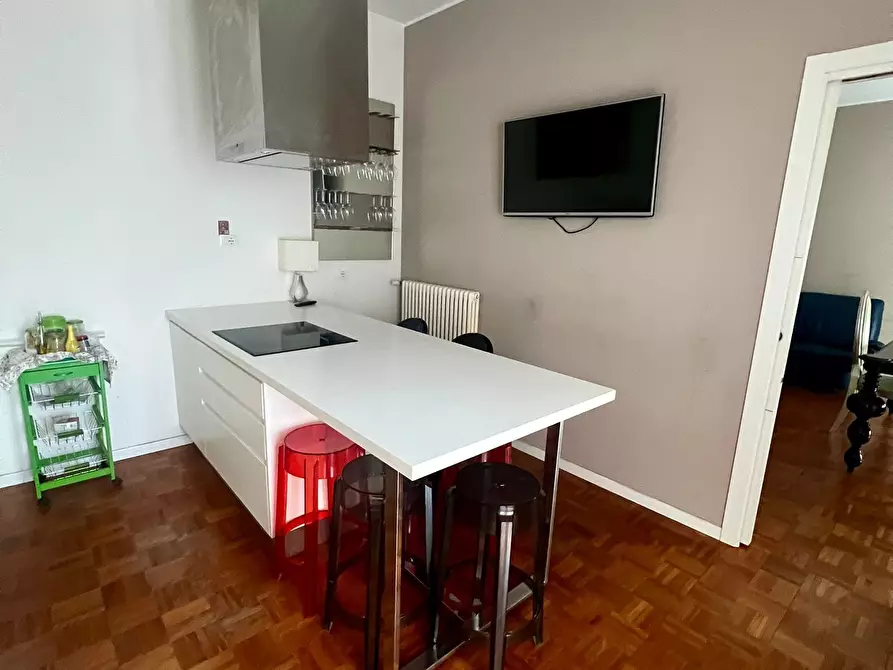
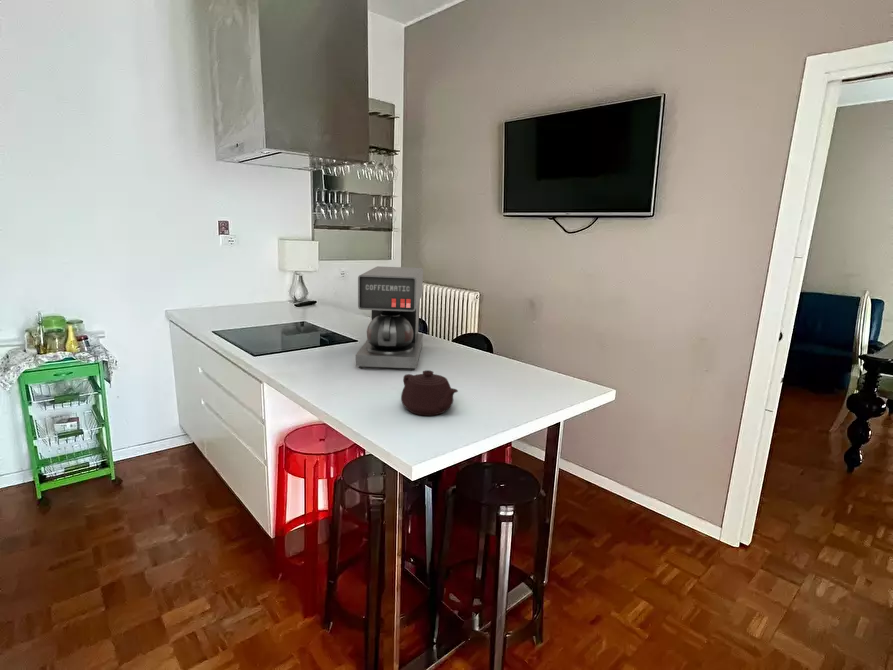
+ coffee maker [355,266,424,371]
+ teapot [400,369,459,417]
